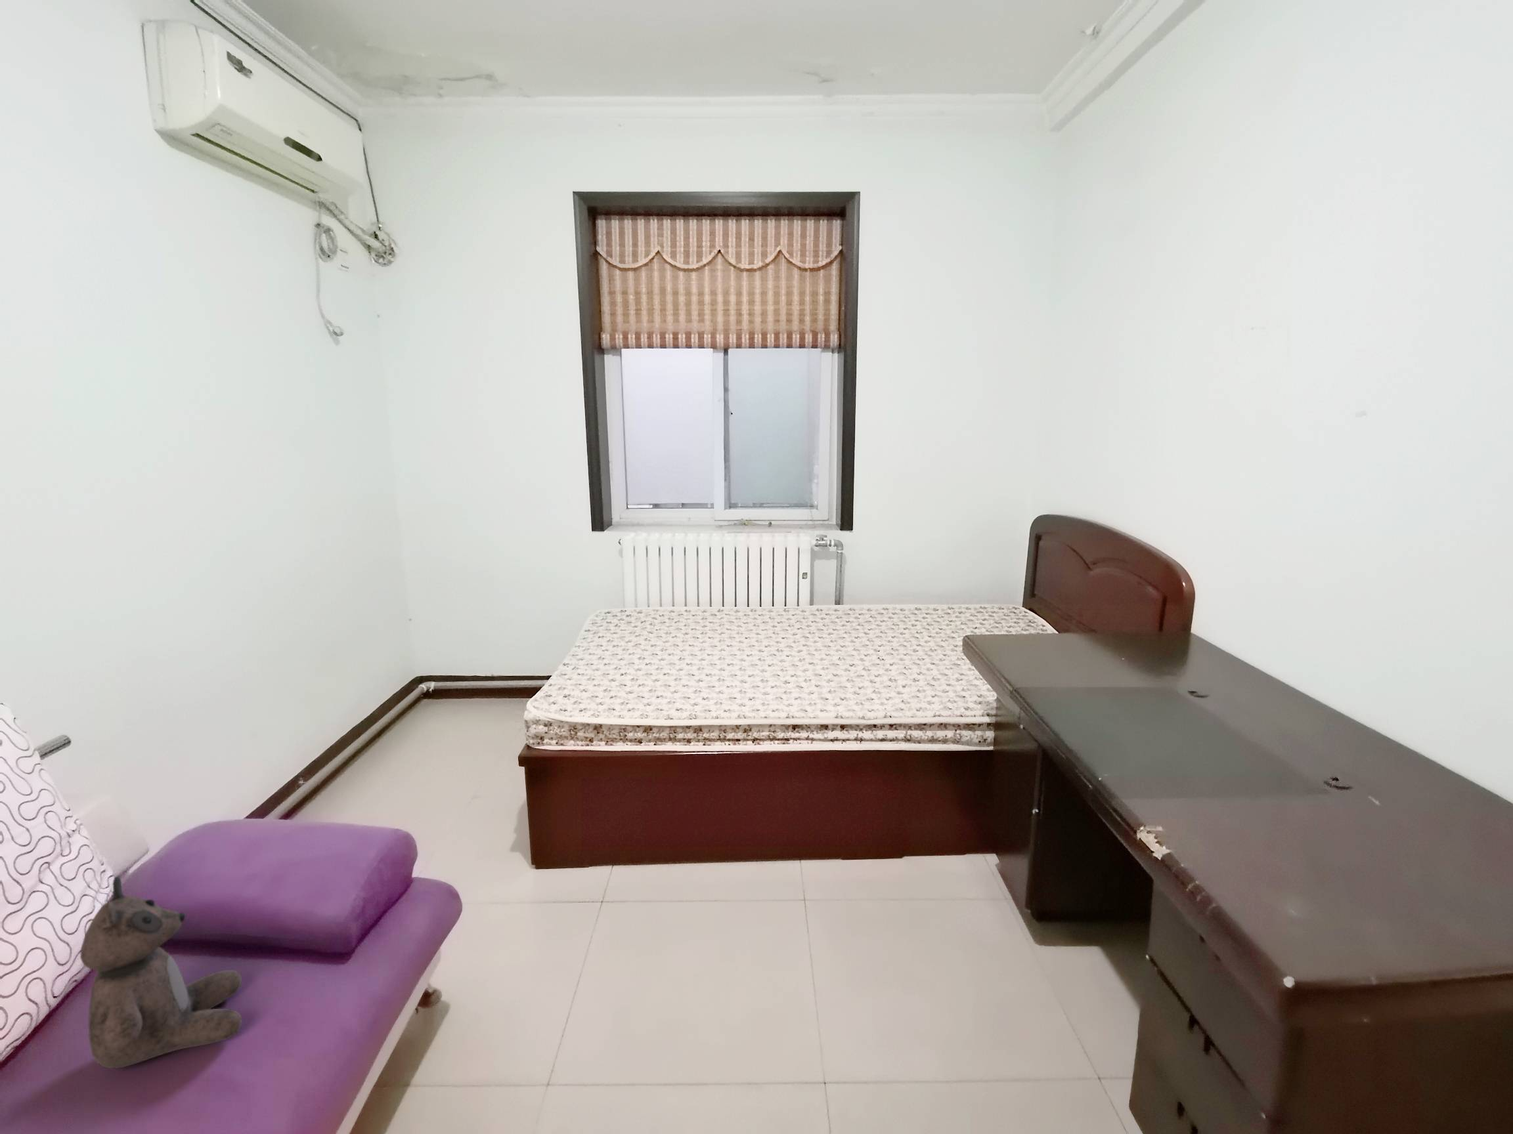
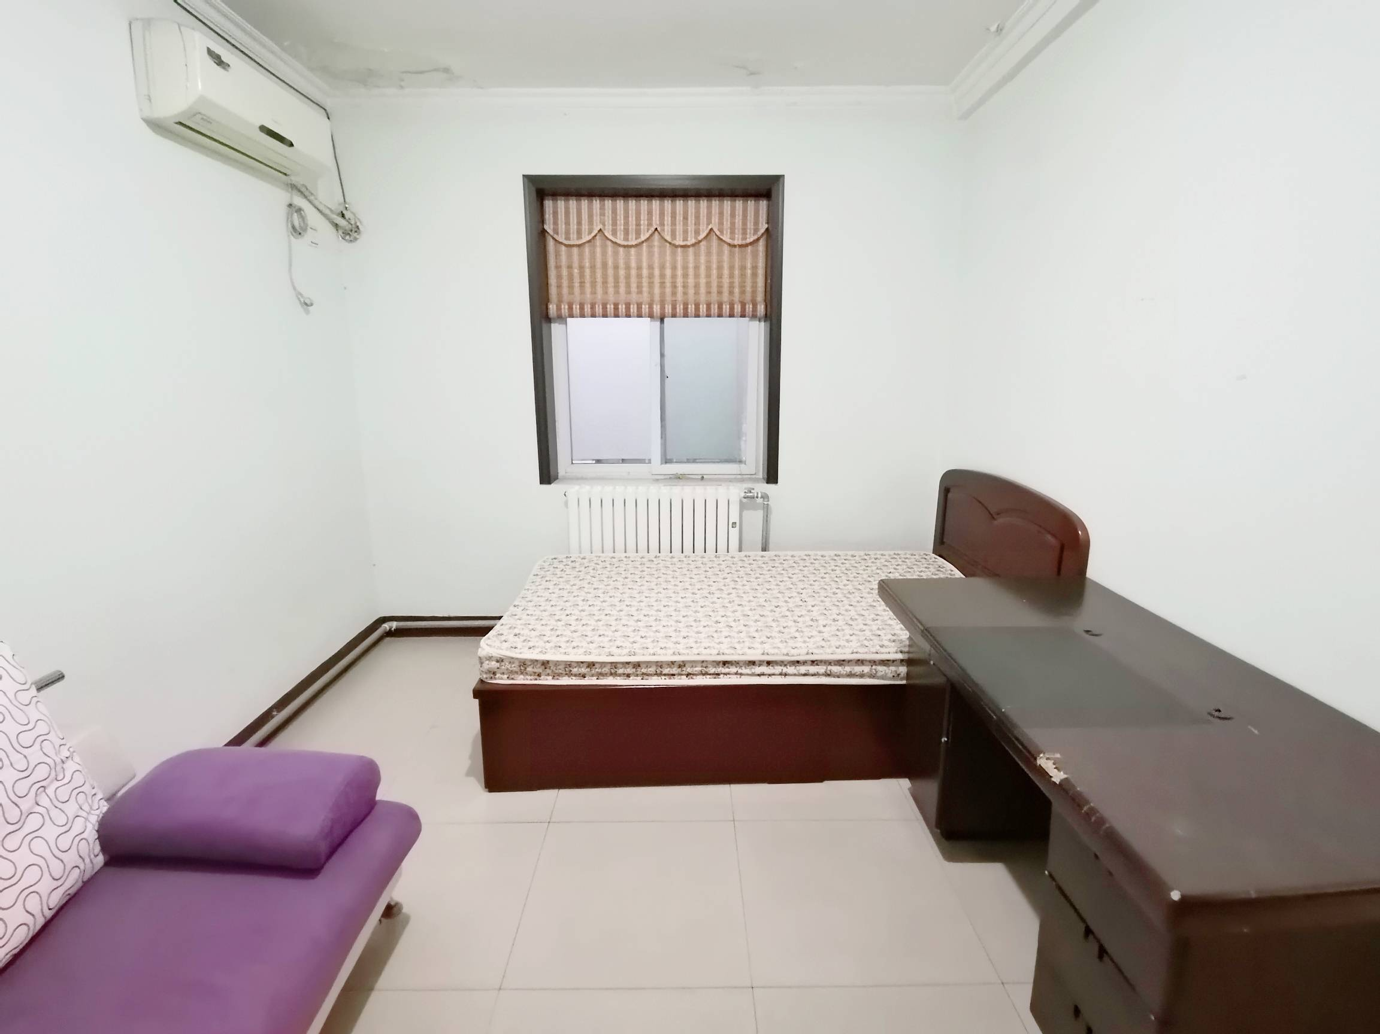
- stuffed animal [80,876,242,1068]
